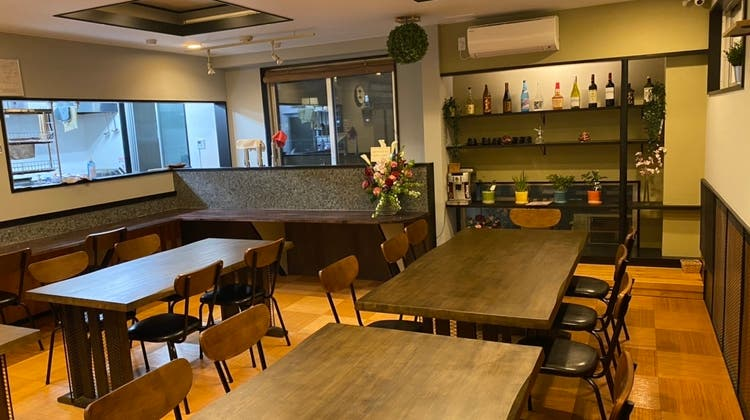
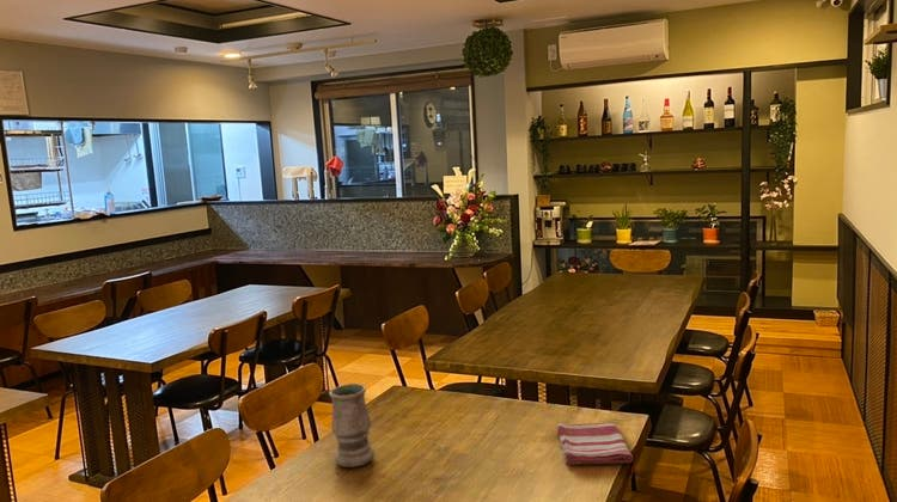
+ vase [328,382,376,469]
+ dish towel [556,422,635,466]
